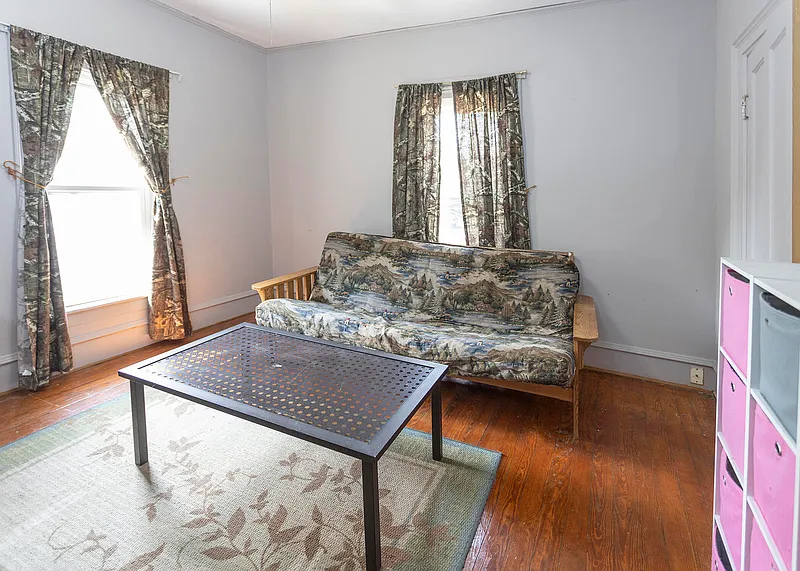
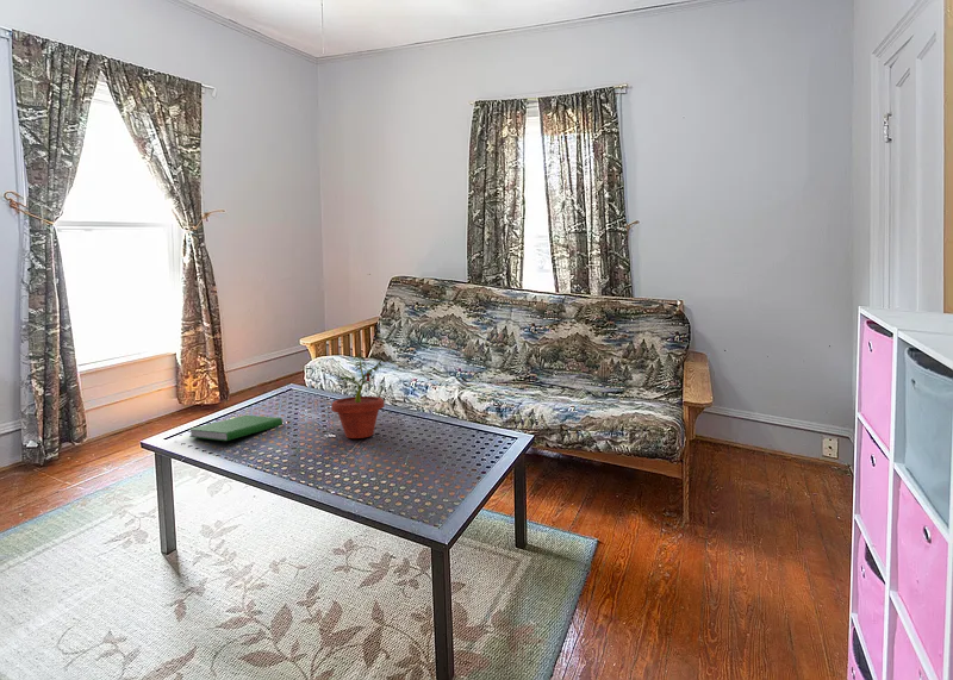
+ hardcover book [188,414,284,442]
+ potted plant [330,353,387,439]
